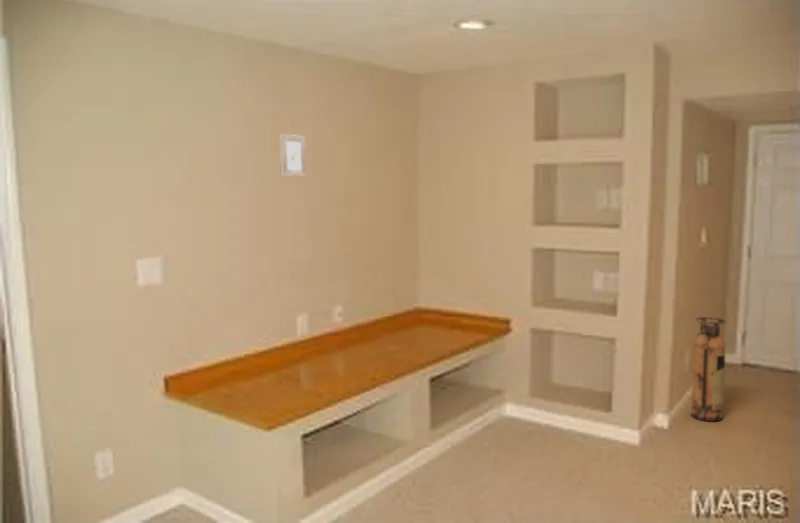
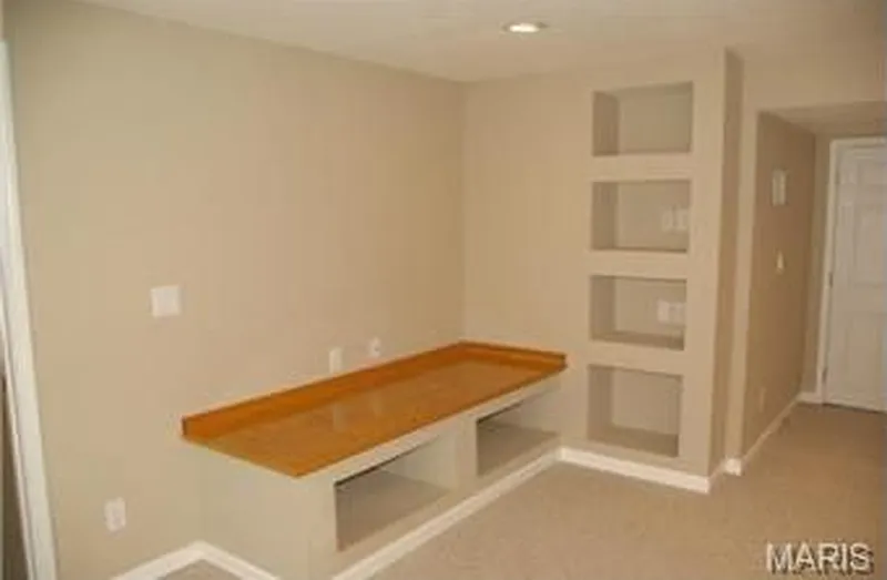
- fire extinguisher [690,316,727,423]
- picture frame [279,134,307,177]
